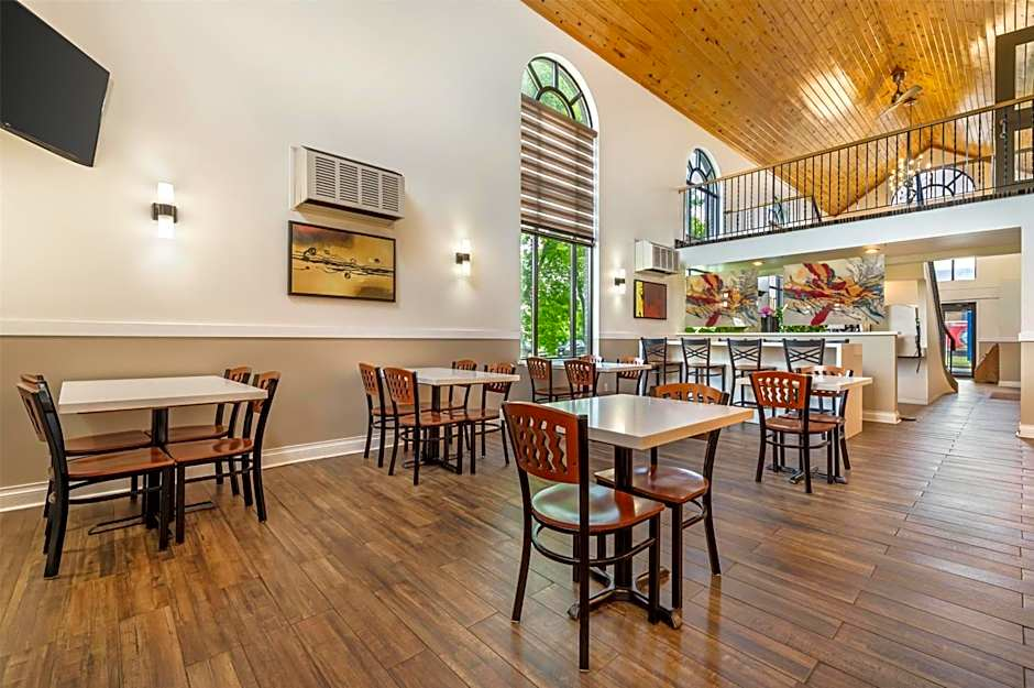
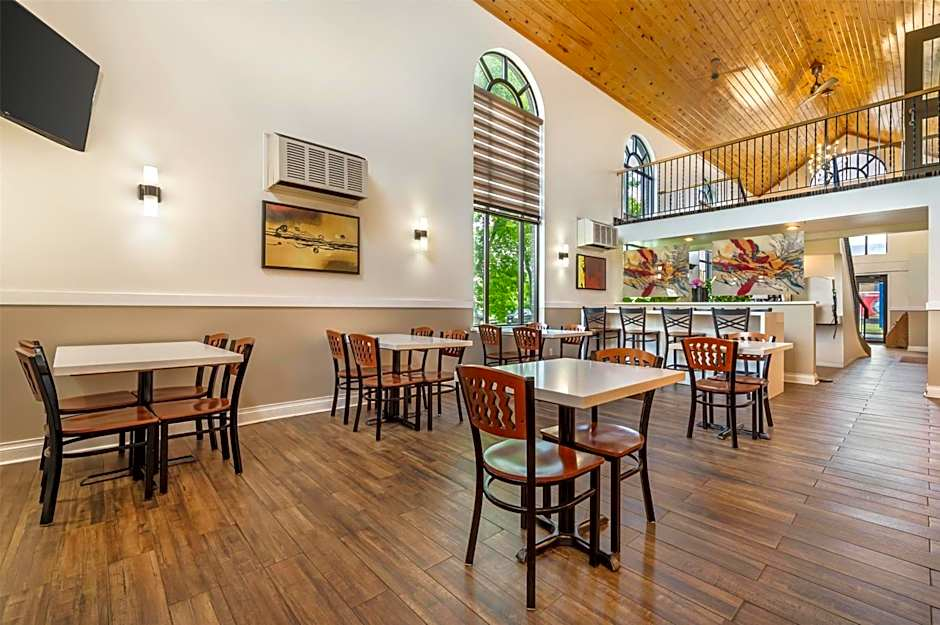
+ ceiling fan [684,57,748,89]
